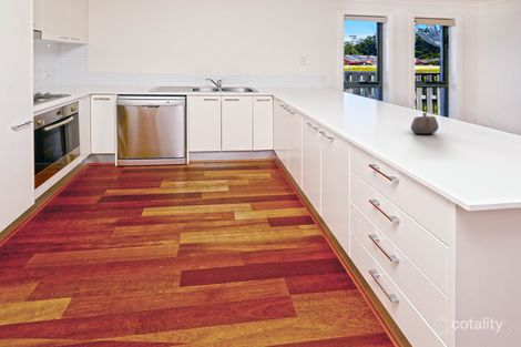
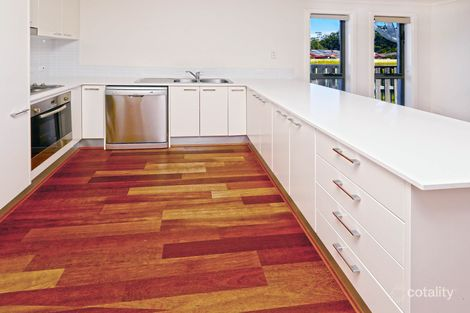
- teapot [410,112,440,135]
